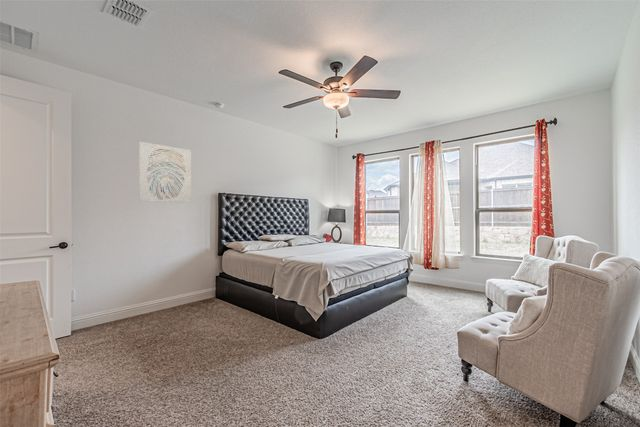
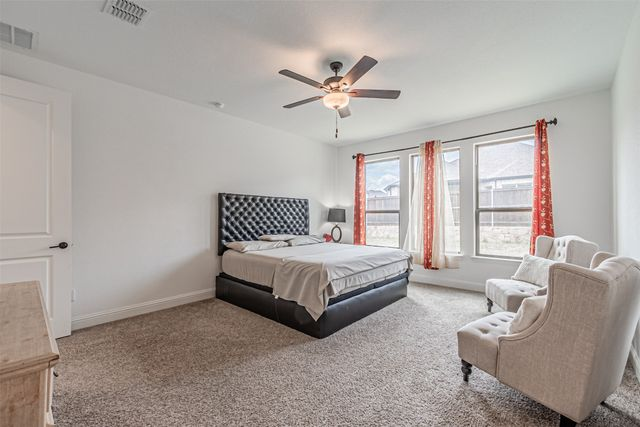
- wall art [138,141,192,204]
